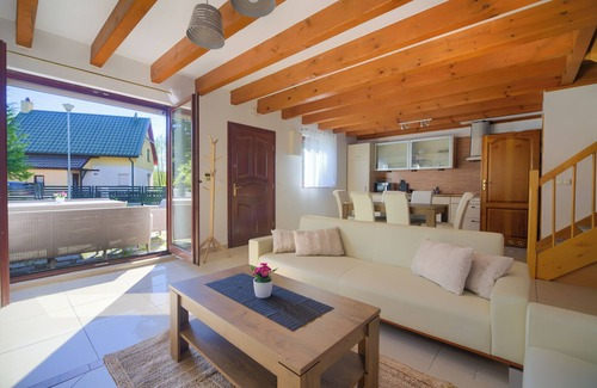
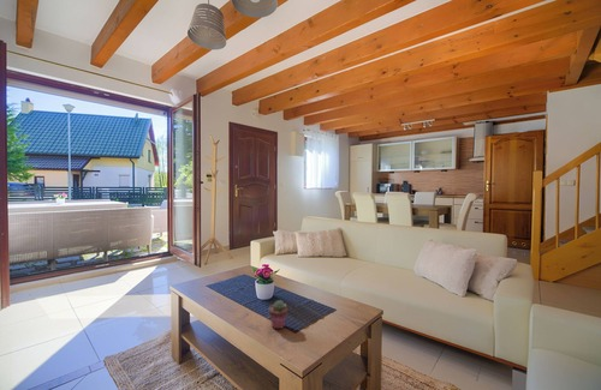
+ potted succulent [268,299,290,330]
